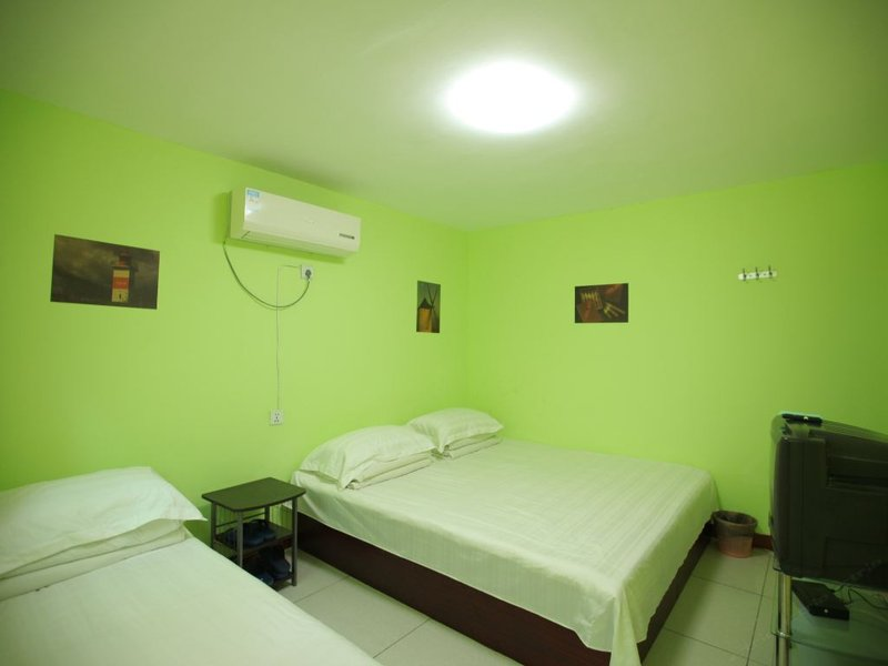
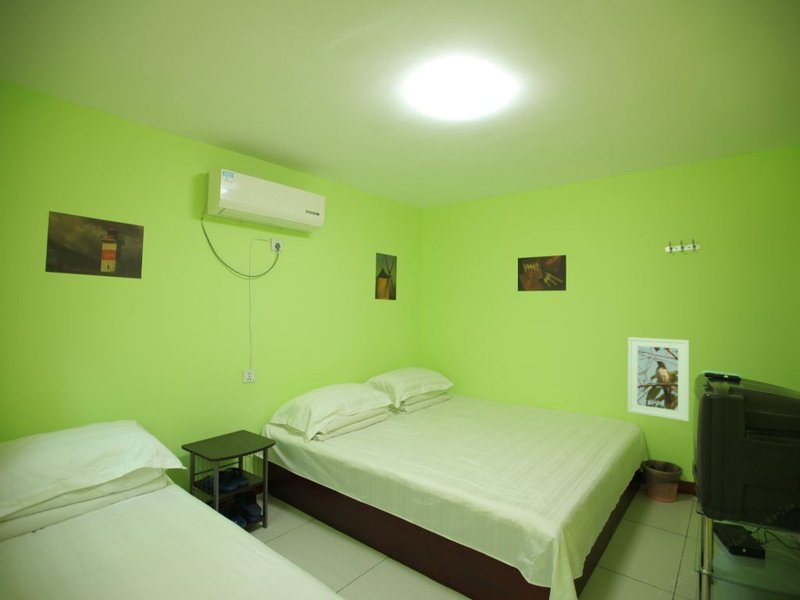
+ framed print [627,336,690,422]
